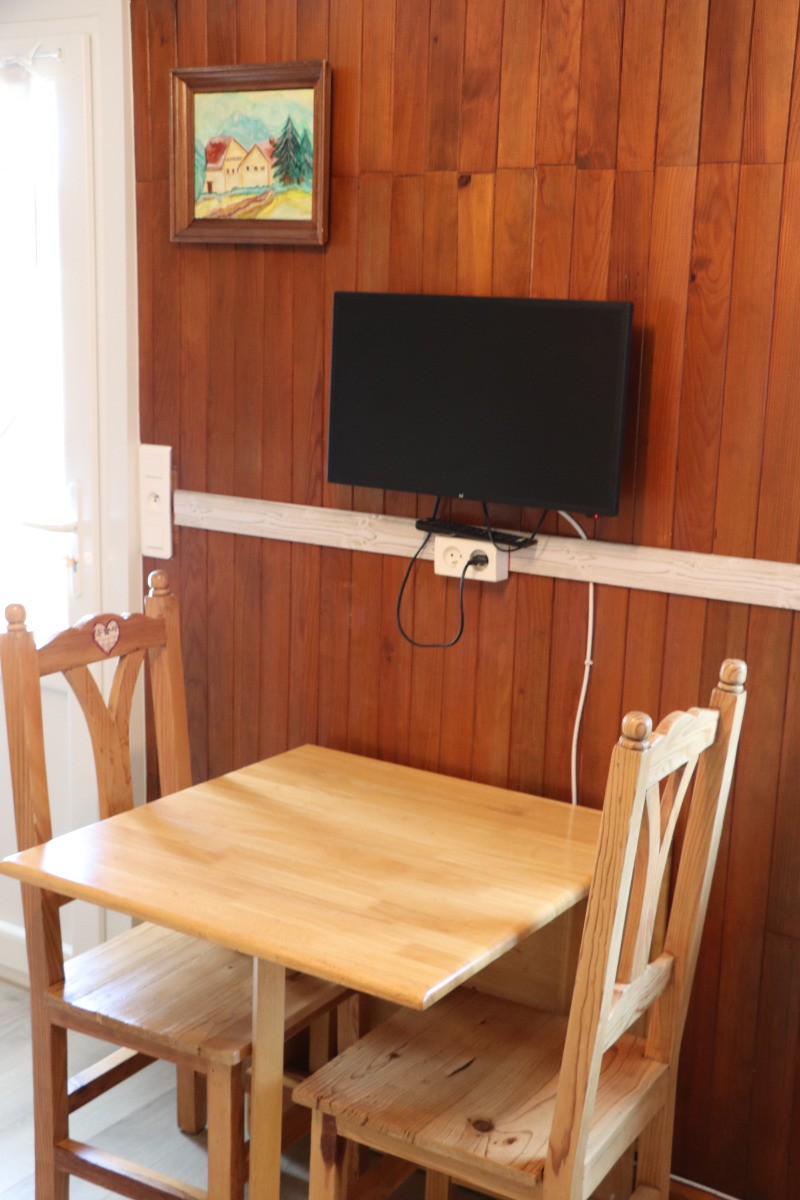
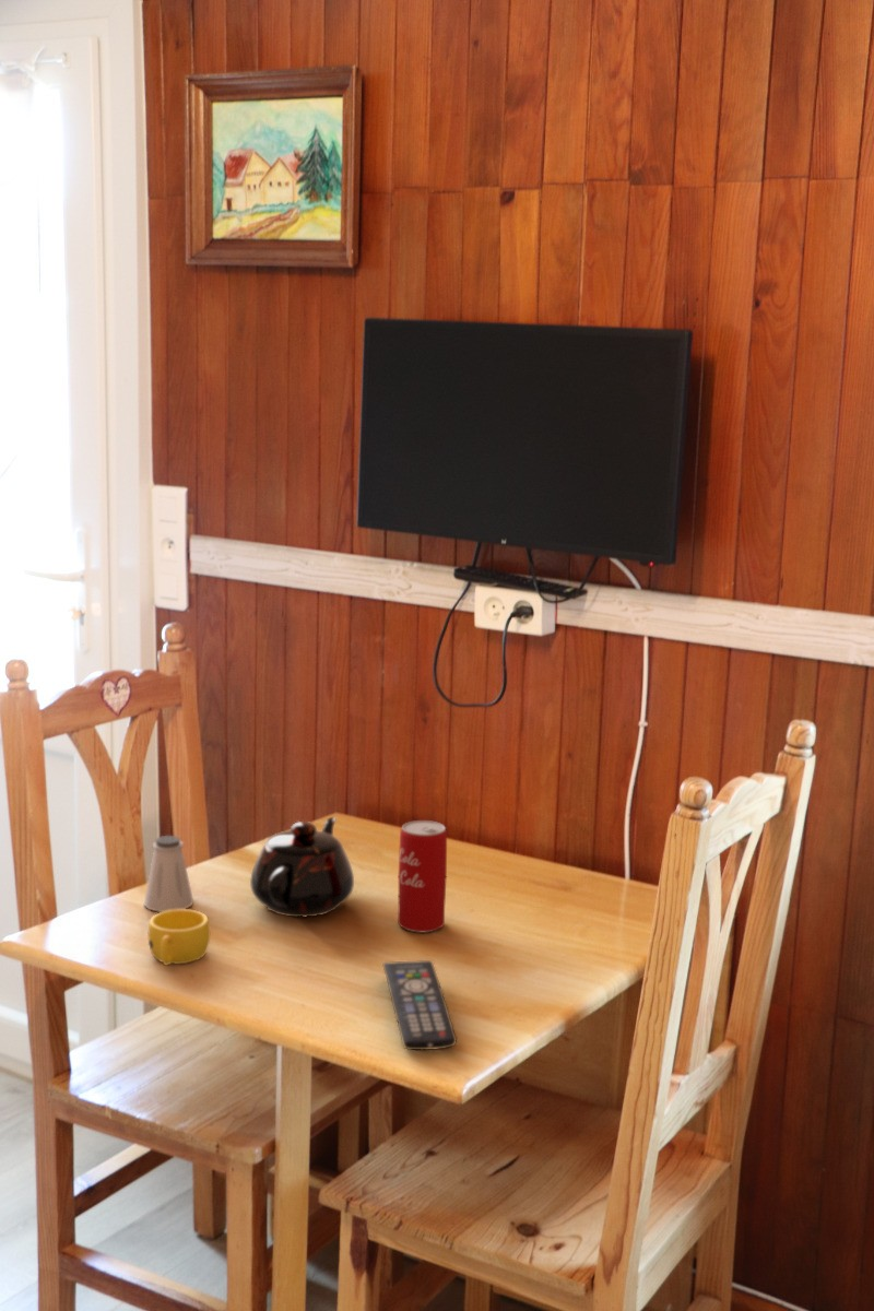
+ remote control [381,959,458,1051]
+ cup [146,908,211,967]
+ beverage can [397,819,448,933]
+ saltshaker [143,835,194,913]
+ teapot [249,816,355,918]
